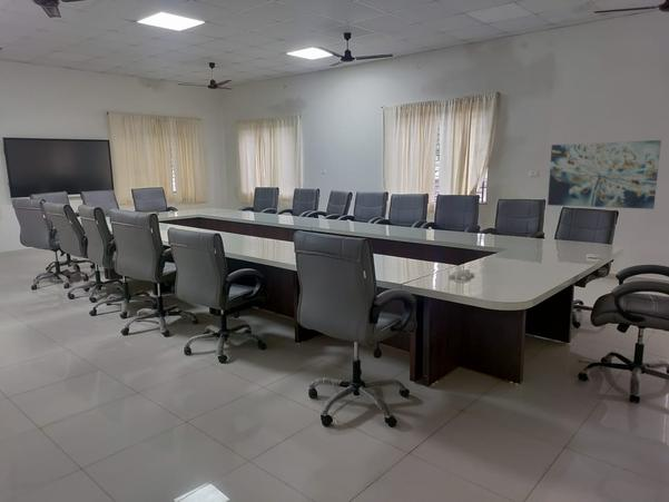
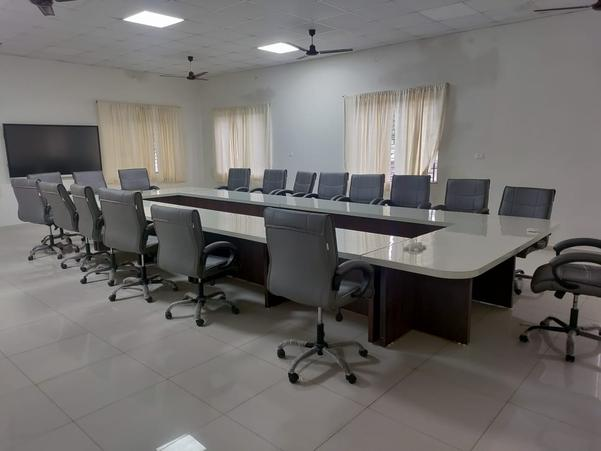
- wall art [547,139,662,210]
